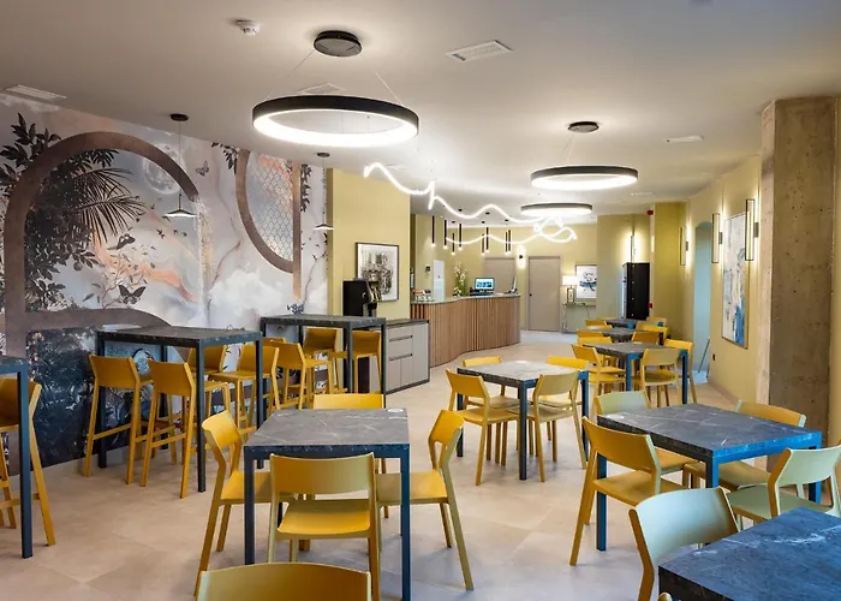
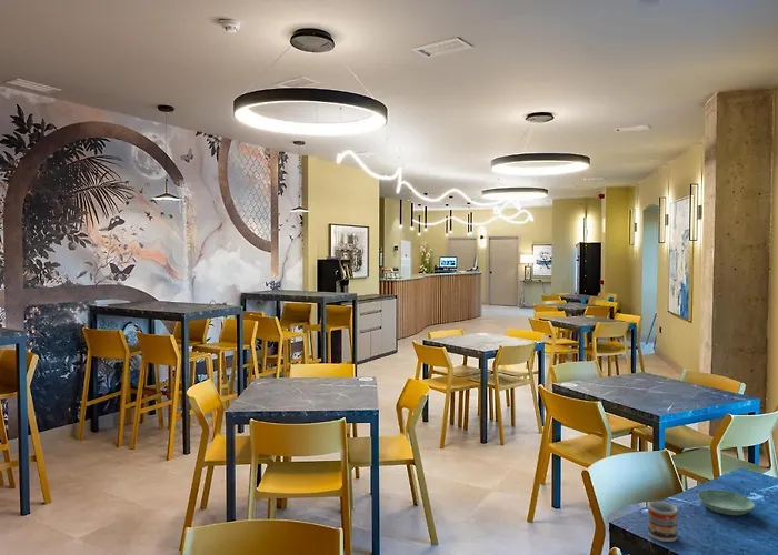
+ saucer [697,488,756,516]
+ cup [647,501,679,543]
